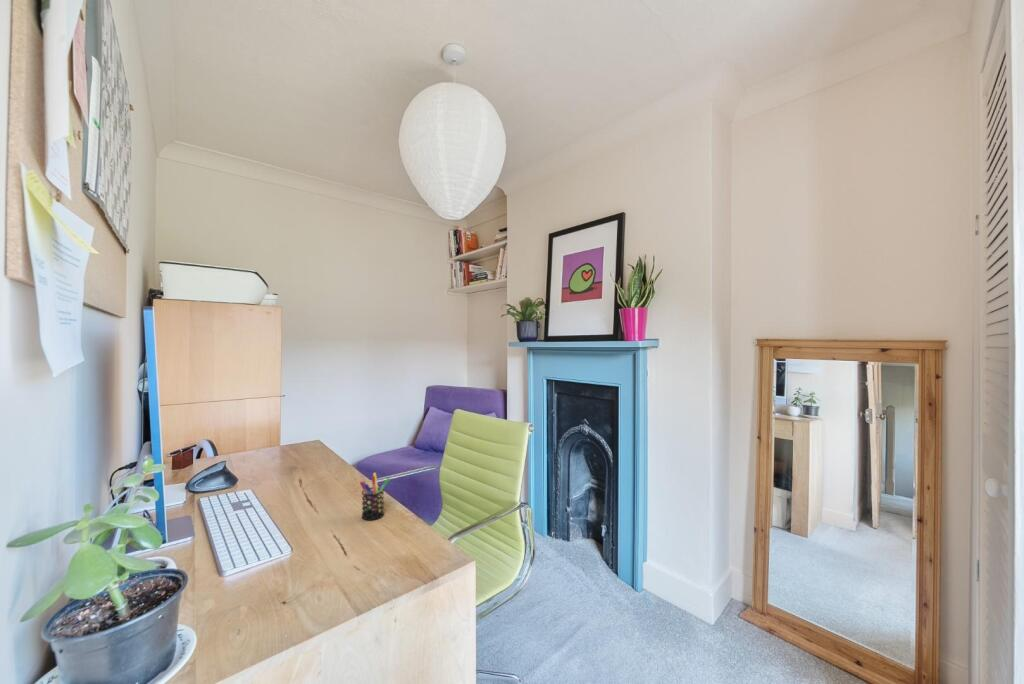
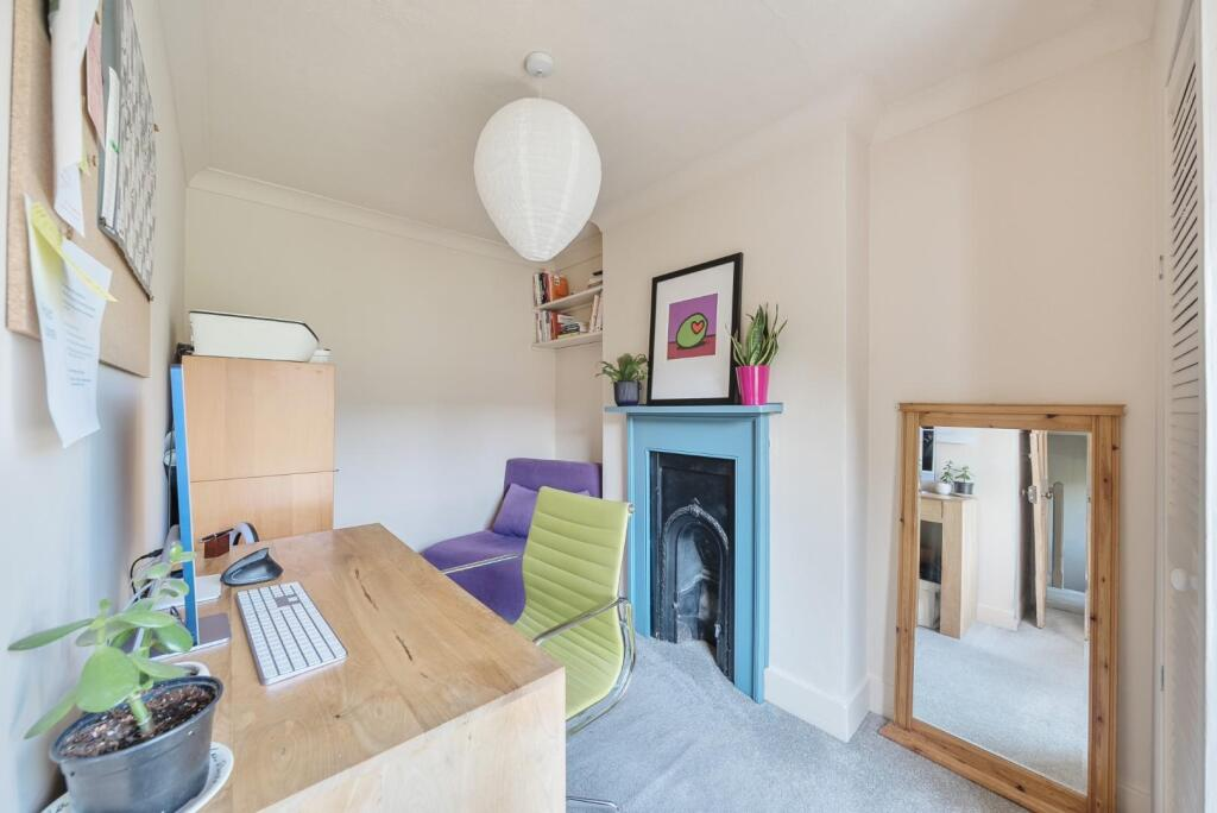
- pen holder [359,472,391,521]
